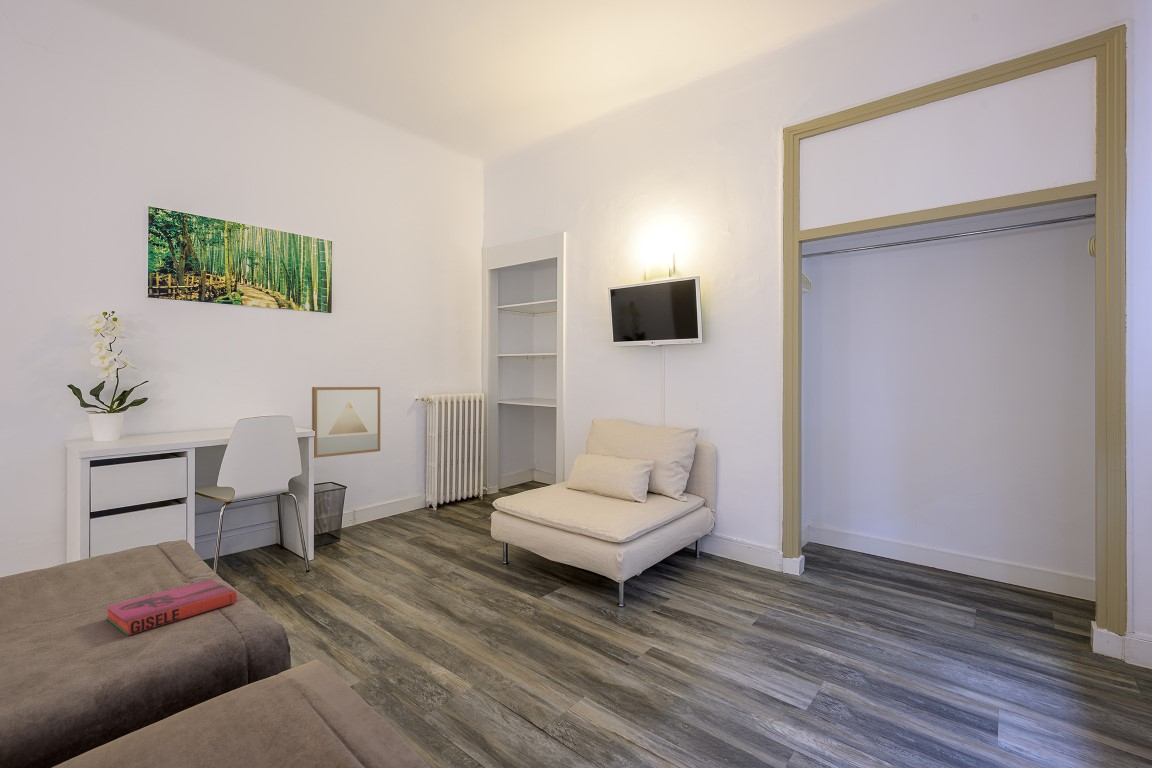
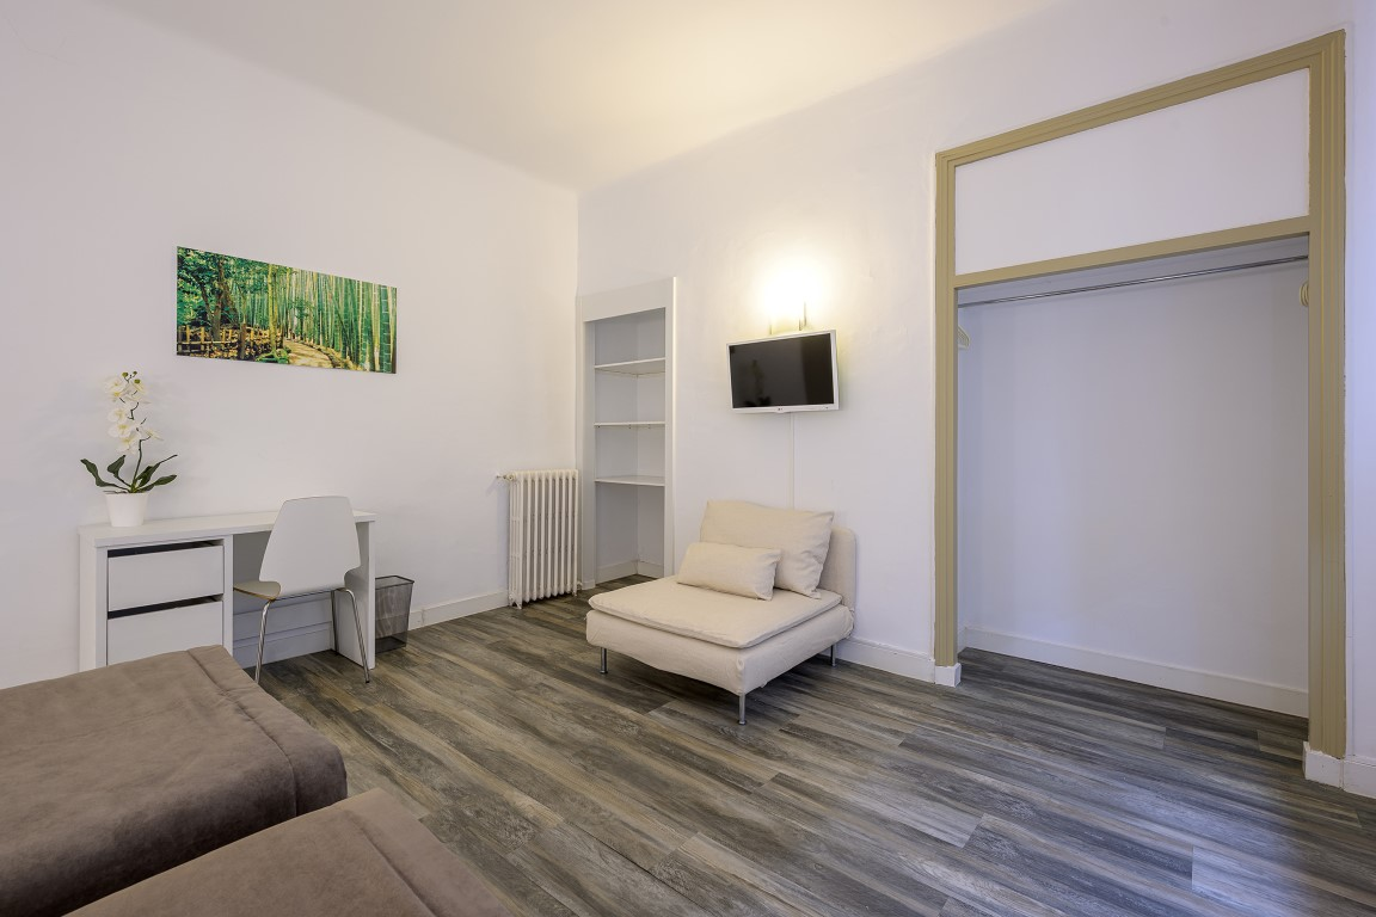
- hardback book [105,578,238,636]
- wall art [311,386,381,459]
